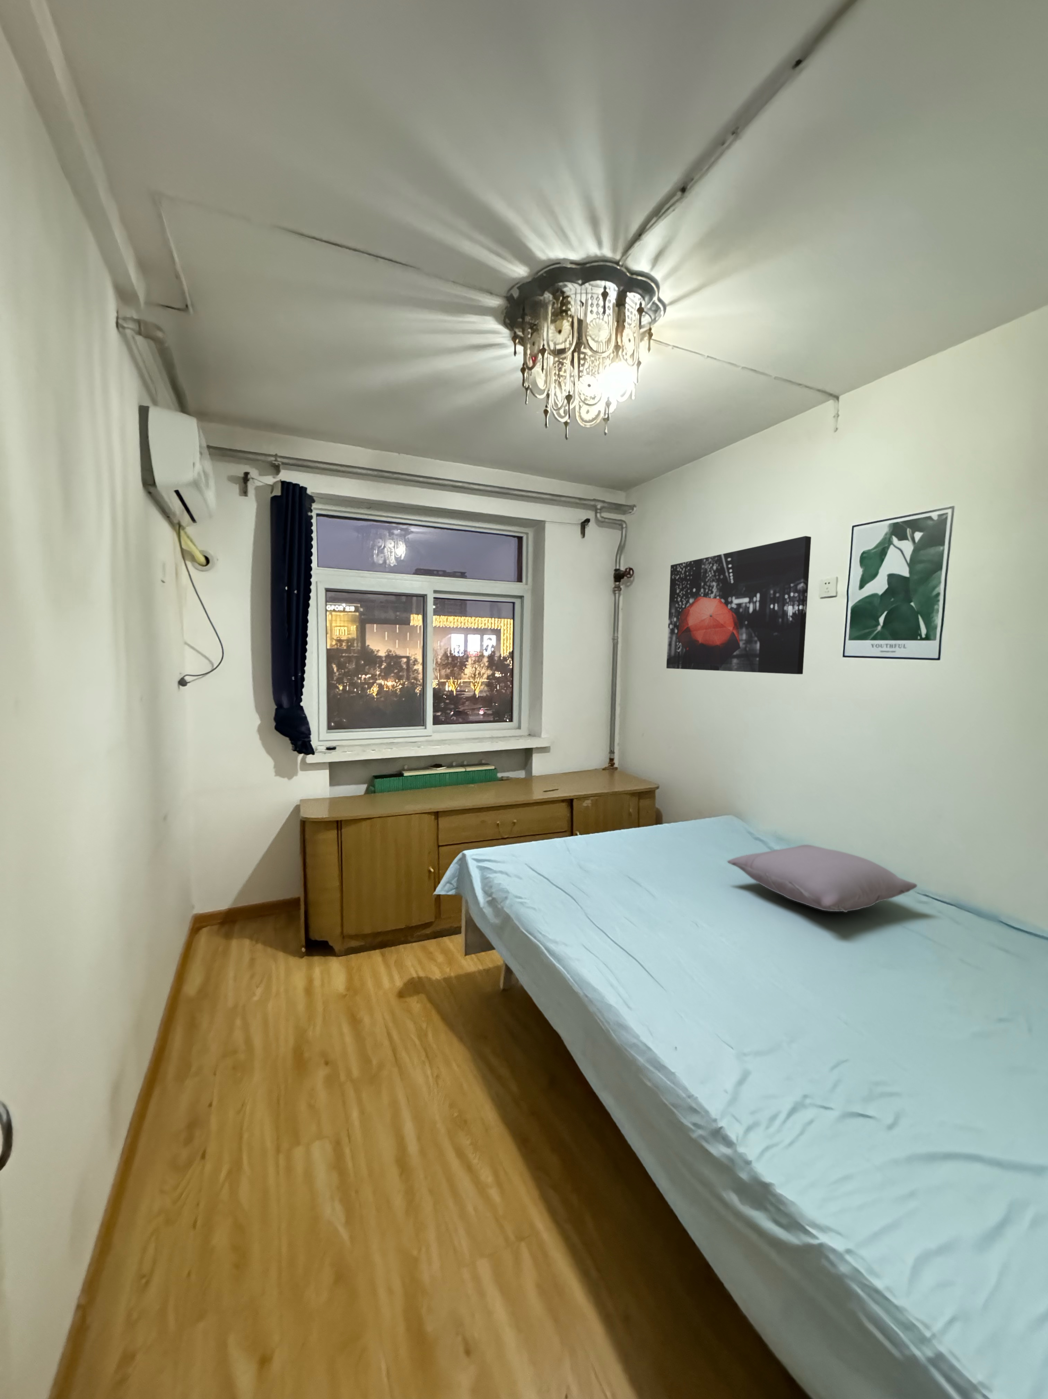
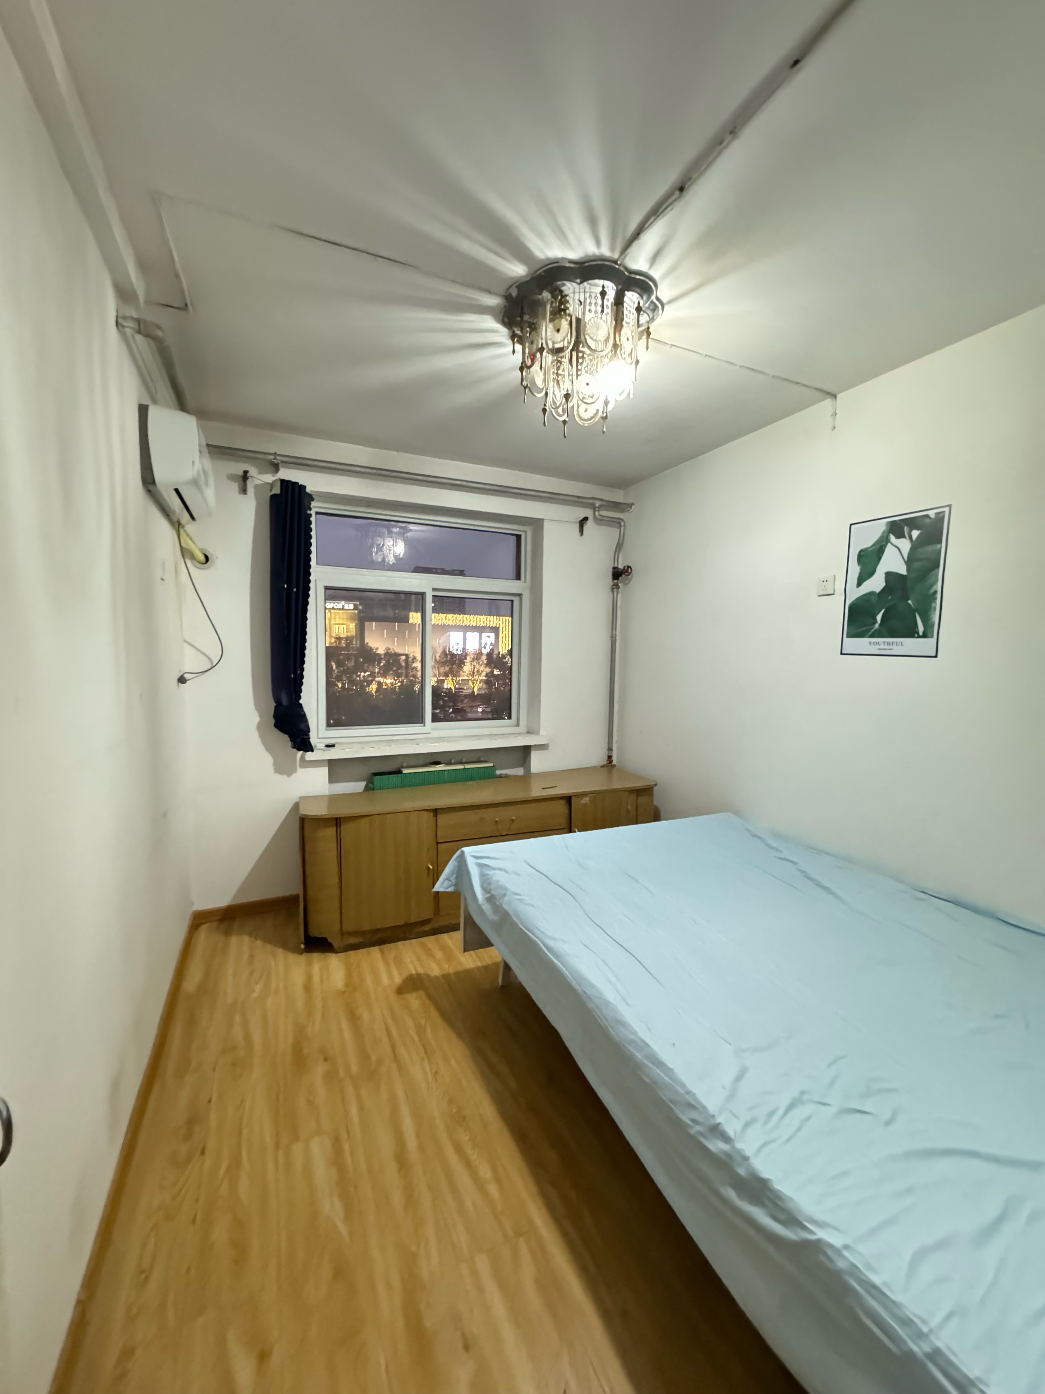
- pillow [727,844,918,912]
- wall art [666,535,811,674]
